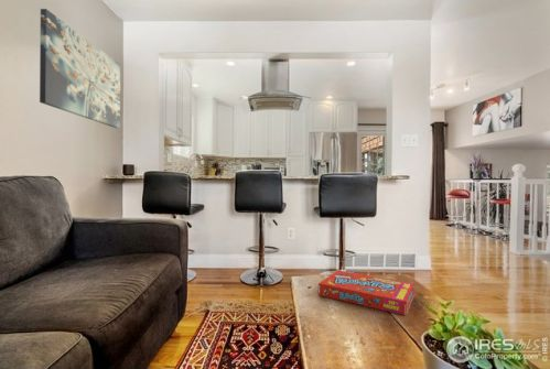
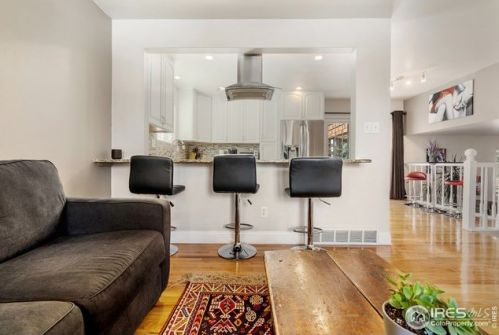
- snack box [317,270,416,316]
- wall art [39,8,121,129]
